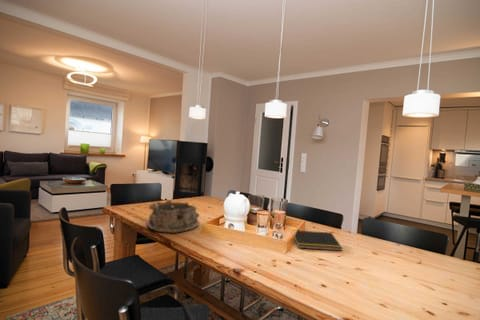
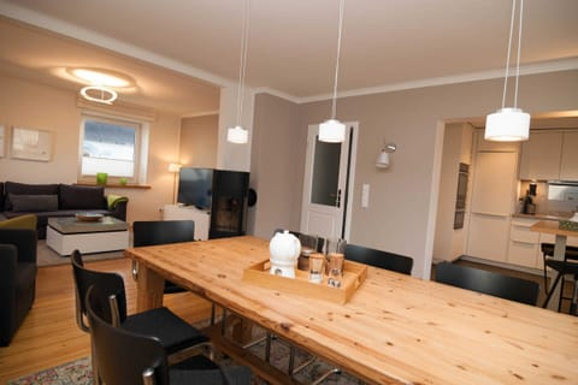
- notepad [291,229,344,252]
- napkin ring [145,199,201,234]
